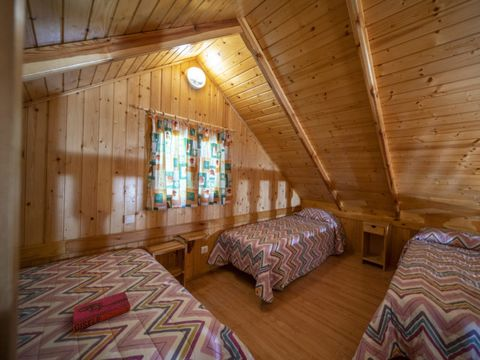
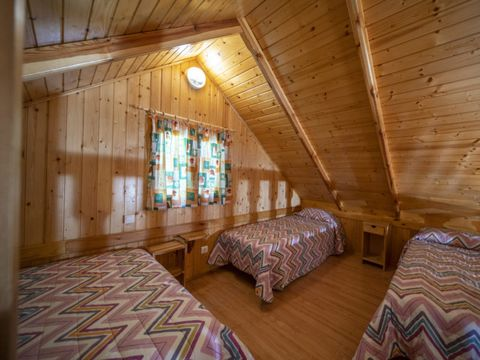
- hardback book [72,290,131,333]
